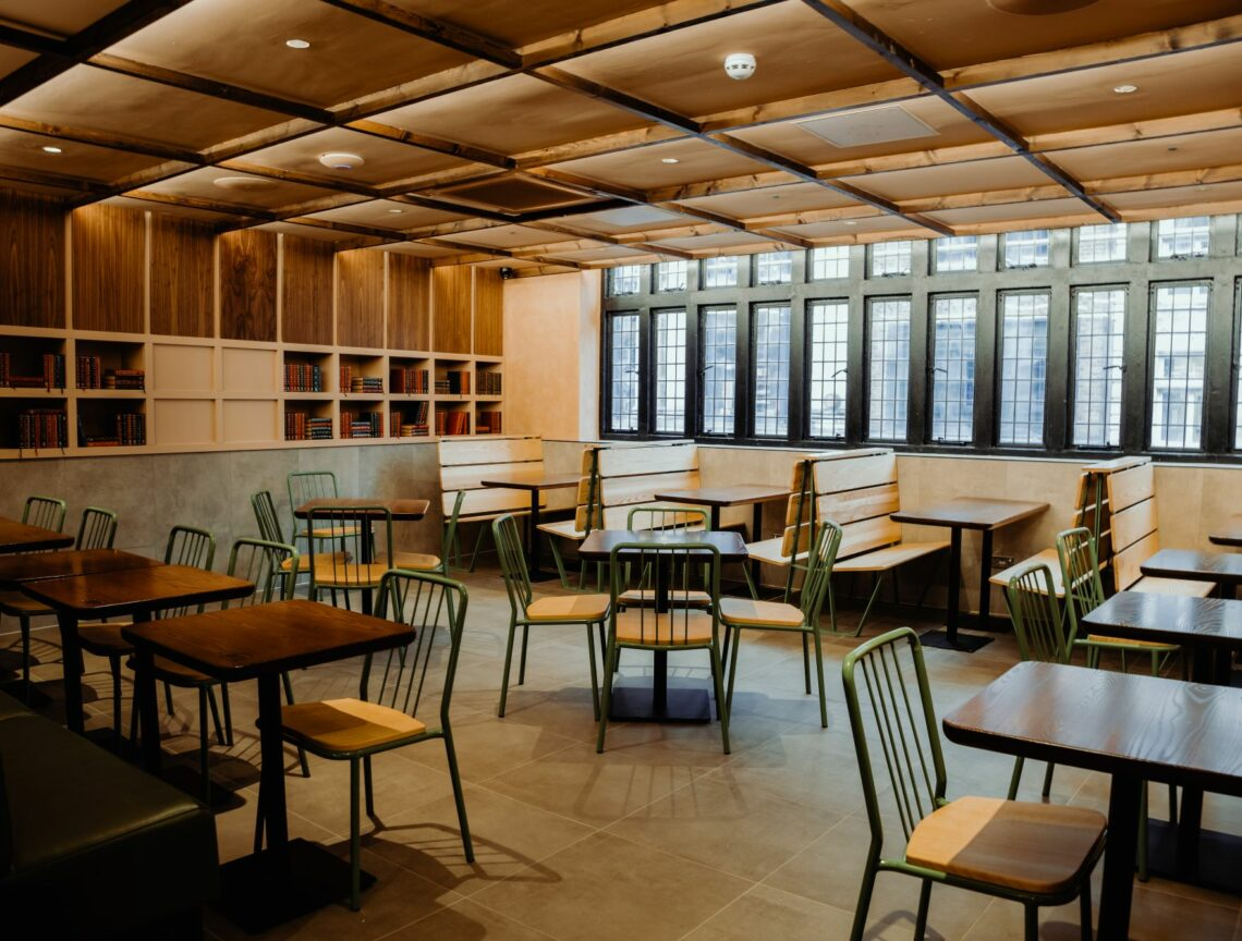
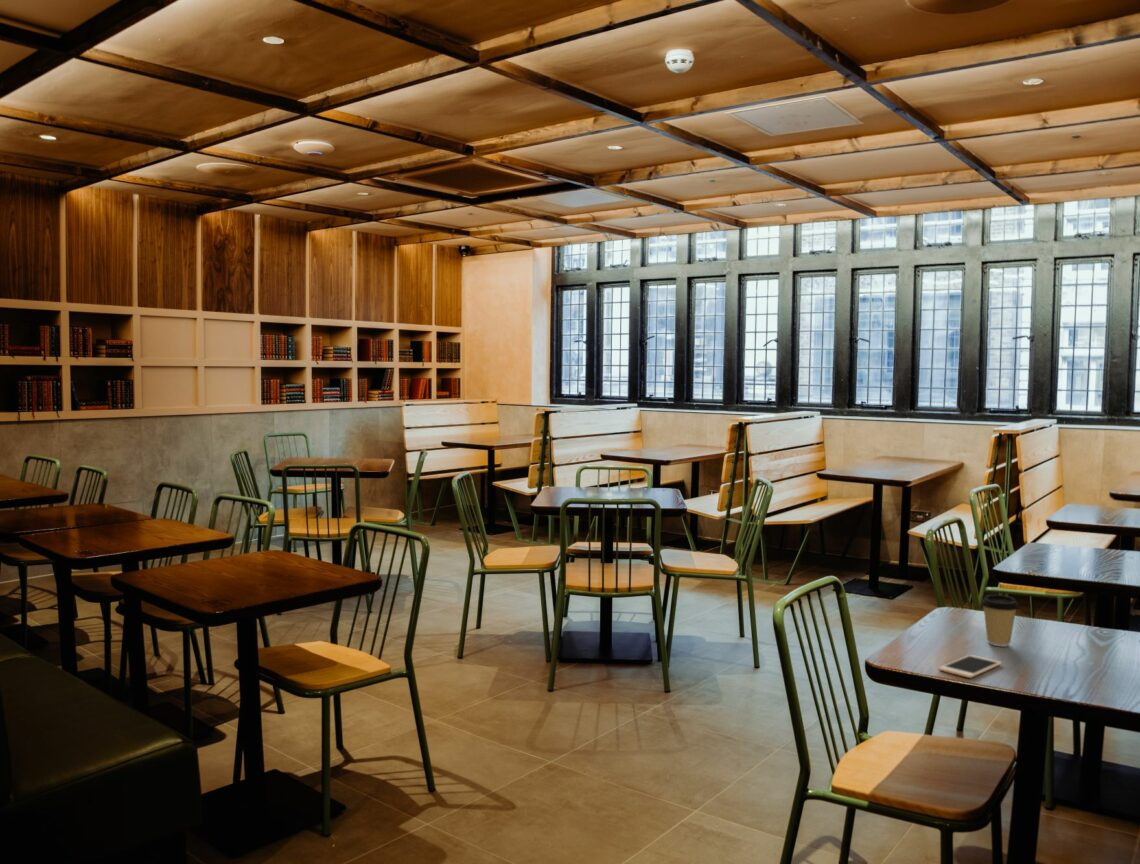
+ cell phone [938,654,1003,679]
+ coffee cup [980,594,1020,647]
